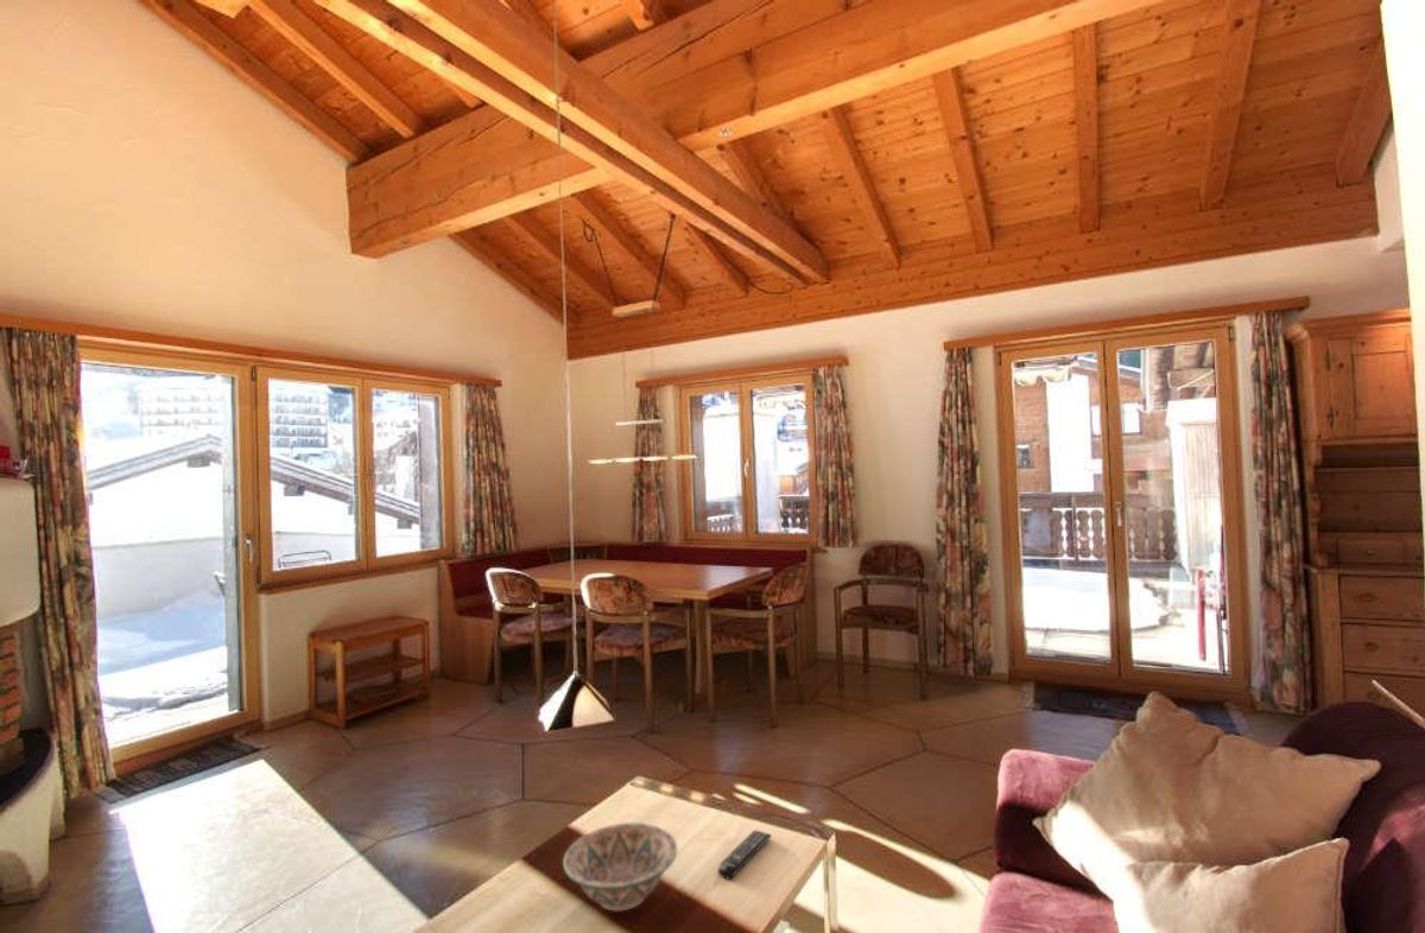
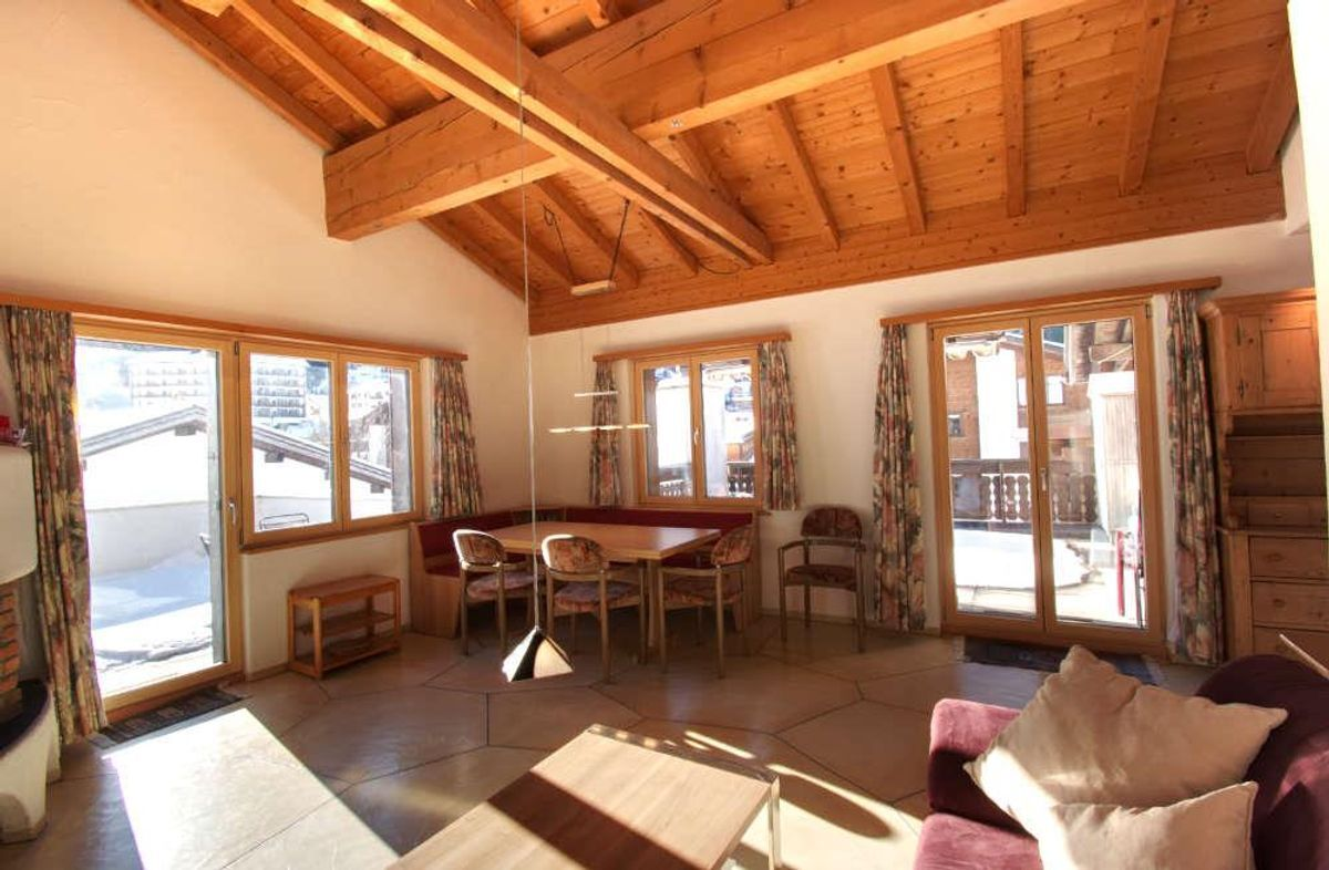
- decorative bowl [562,821,678,912]
- remote control [717,829,773,881]
